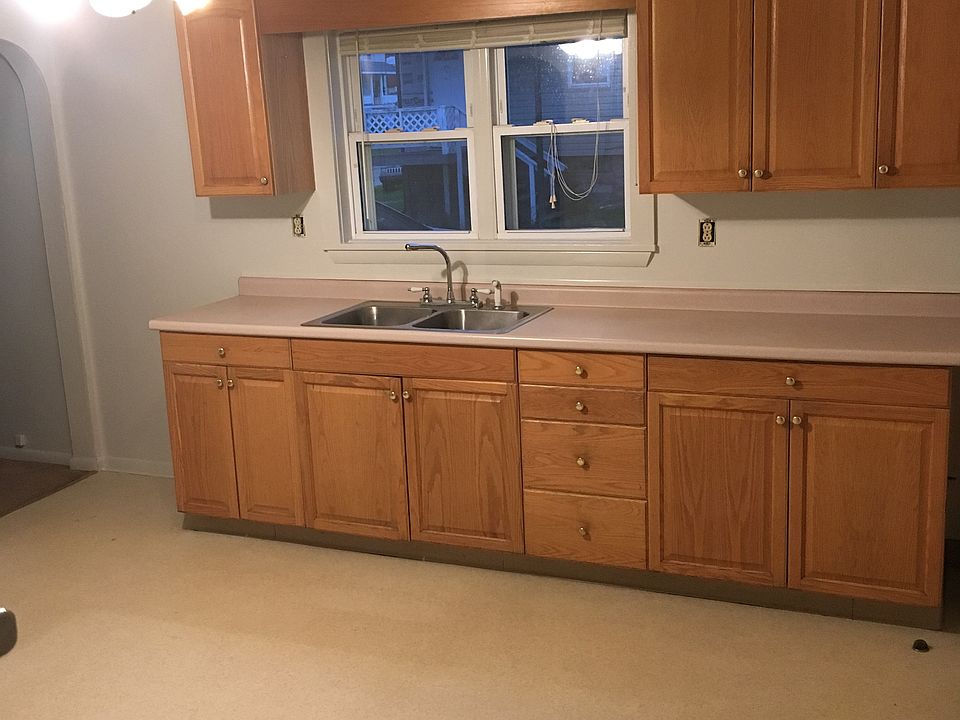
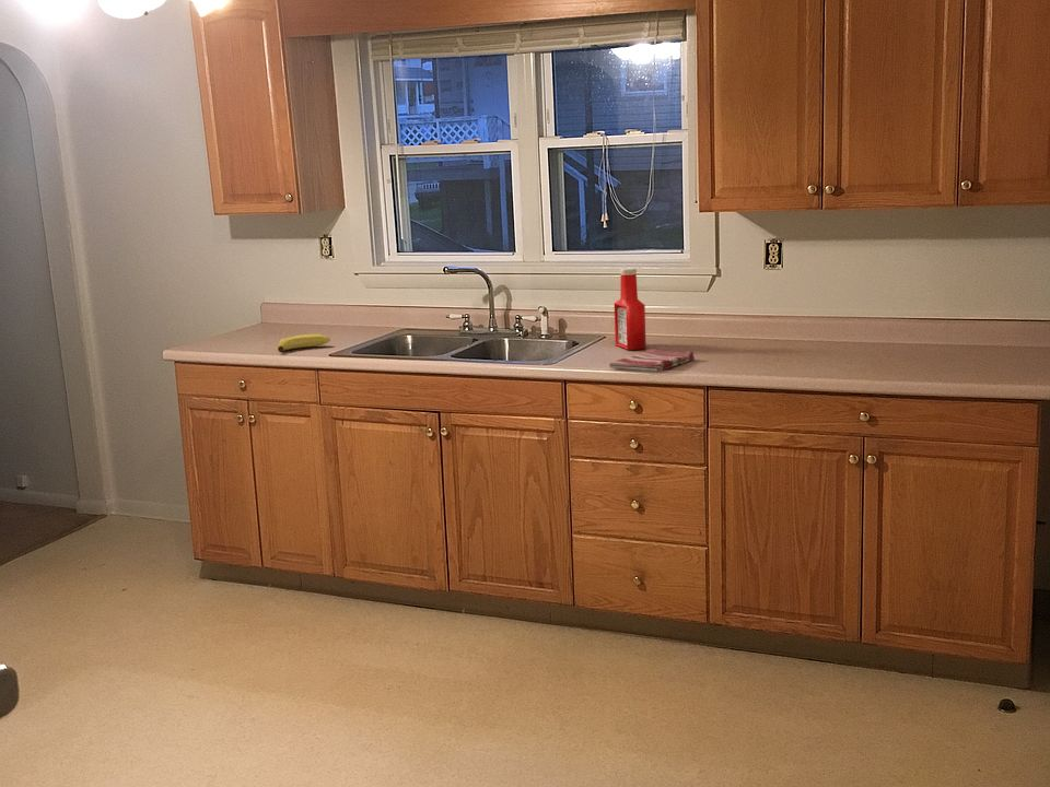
+ fruit [277,333,331,353]
+ dish towel [608,348,696,373]
+ soap bottle [612,268,648,351]
